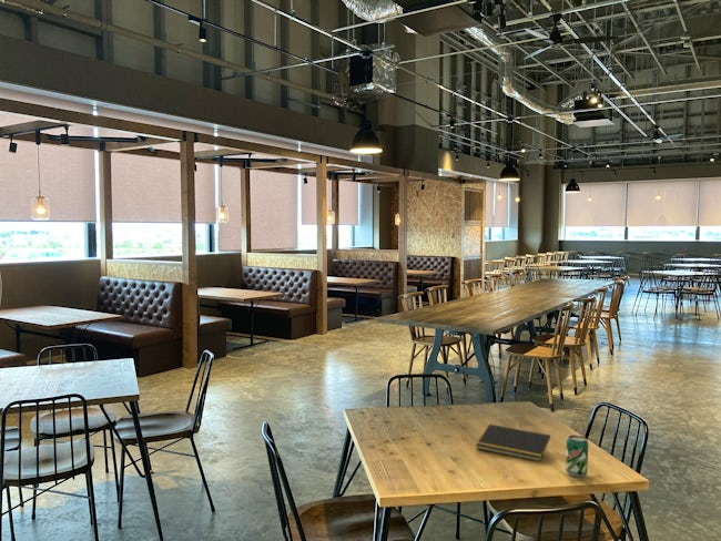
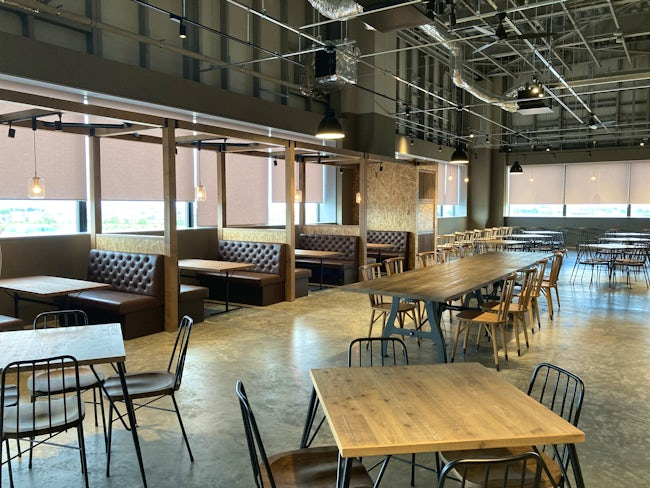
- notepad [475,423,551,462]
- beverage can [565,435,589,478]
